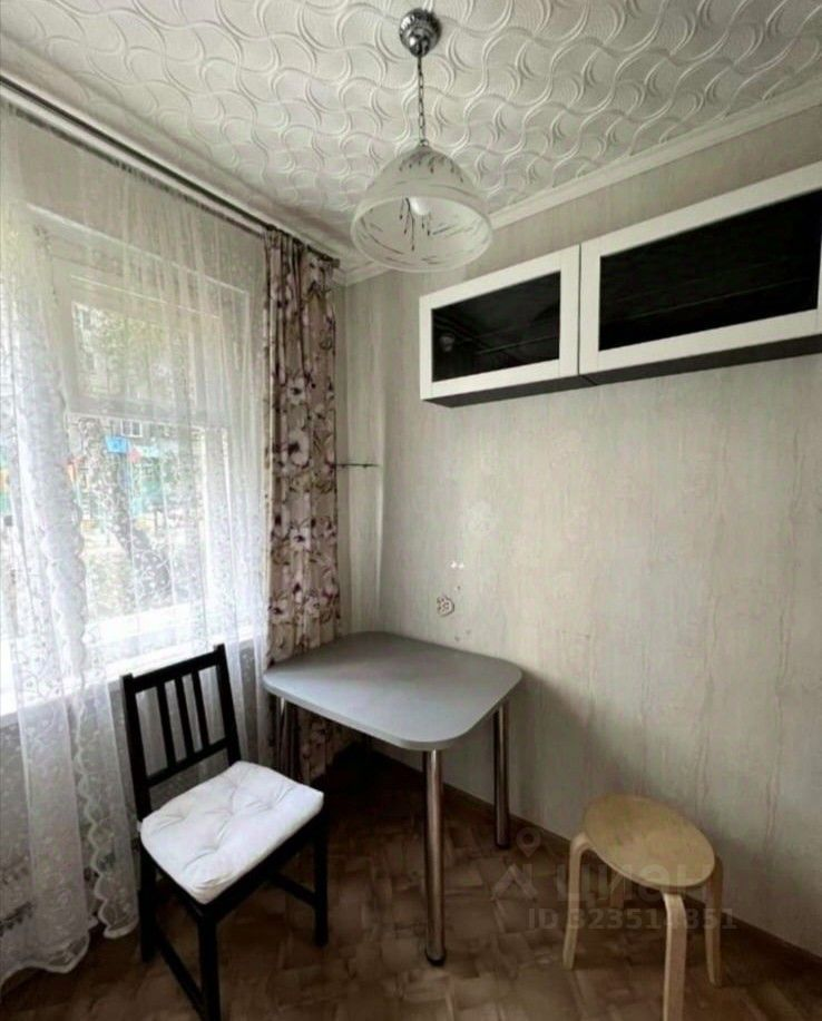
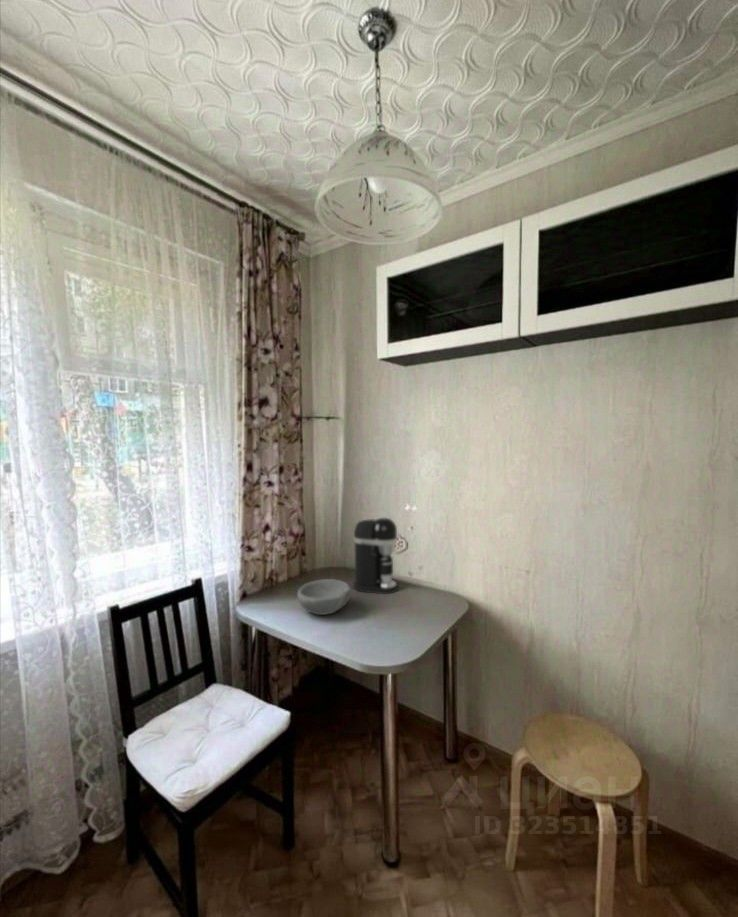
+ bowl [296,578,353,616]
+ coffee maker [352,517,399,595]
